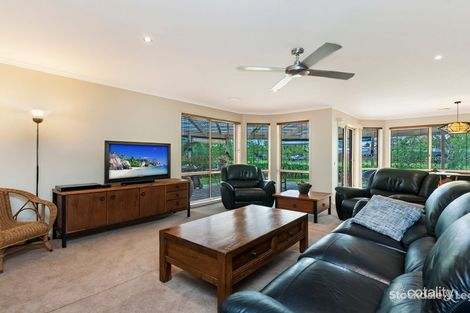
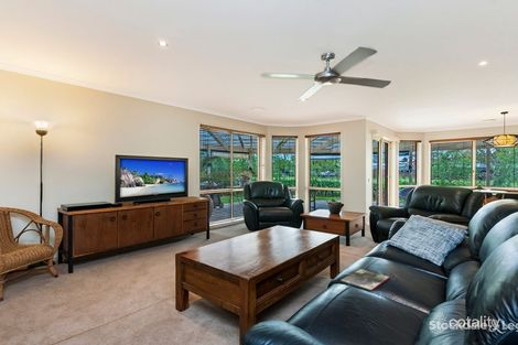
+ magazine [339,268,390,291]
